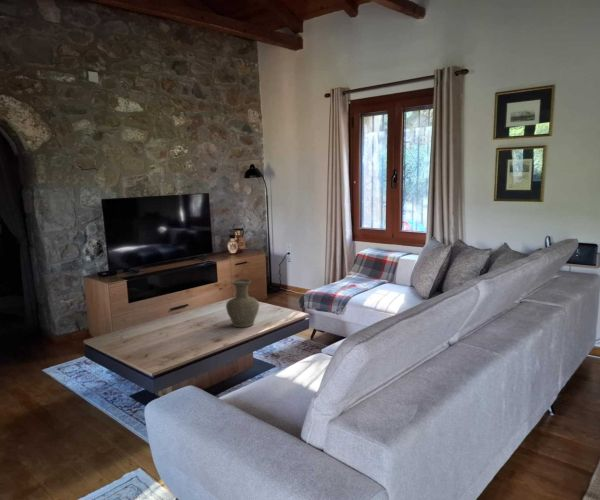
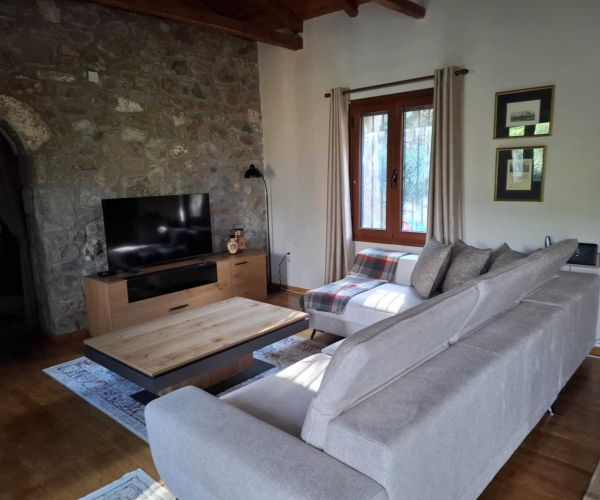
- vase [225,278,260,328]
